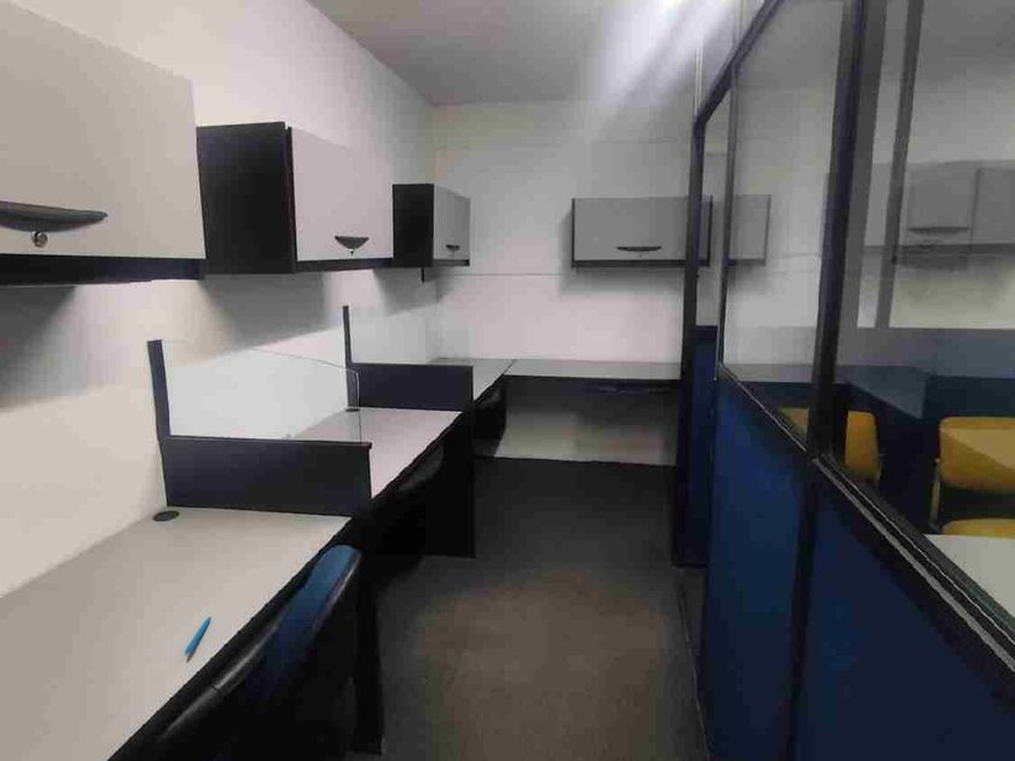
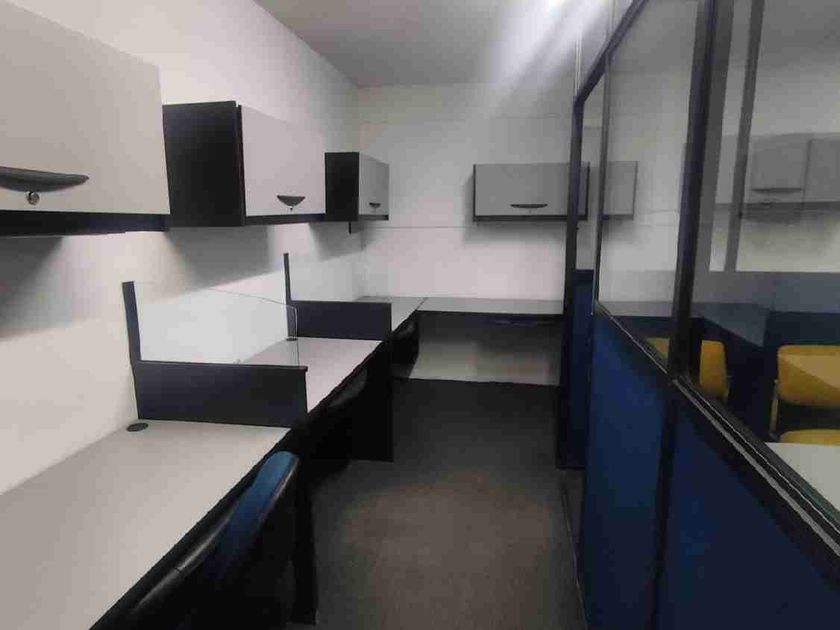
- pen [184,616,211,657]
